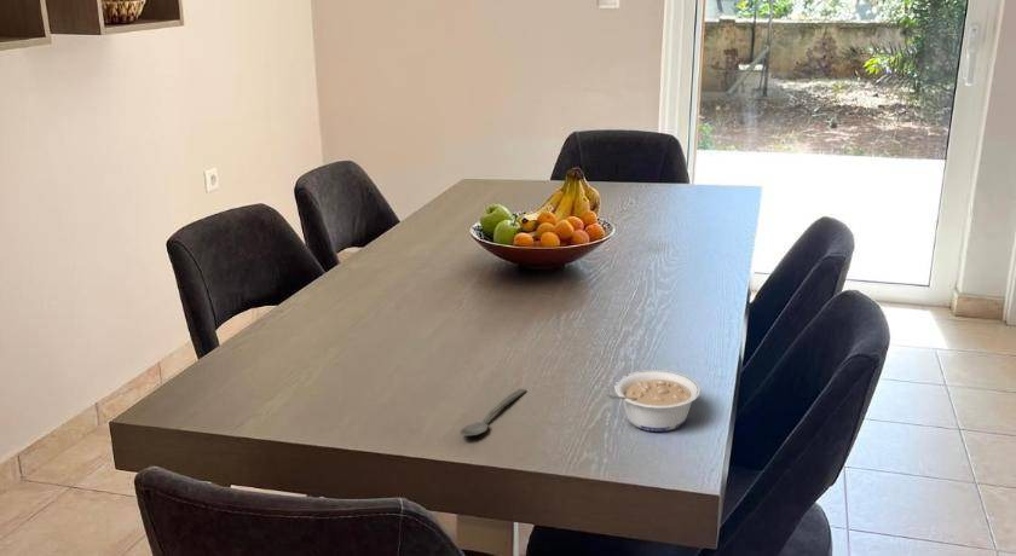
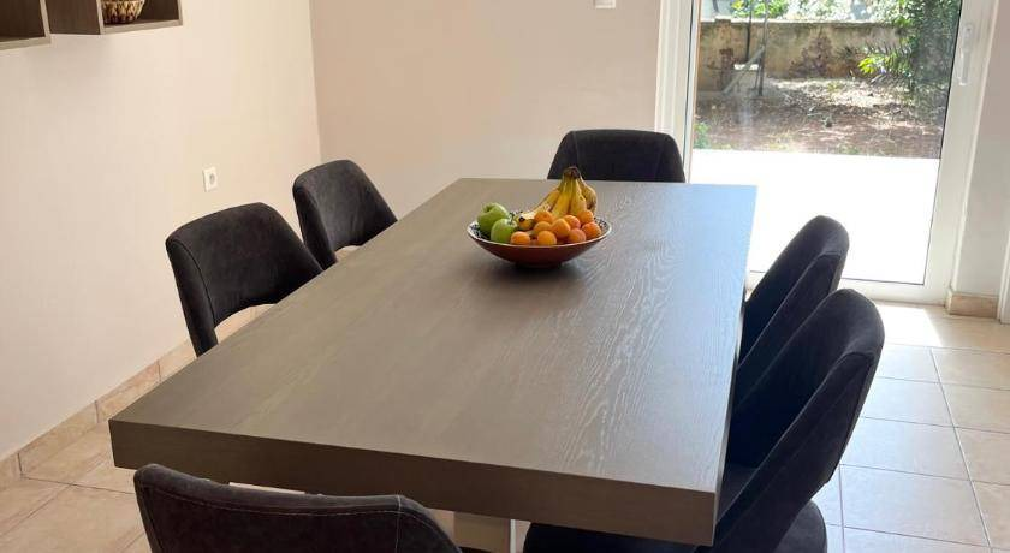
- spoon [460,388,527,438]
- legume [606,369,702,433]
